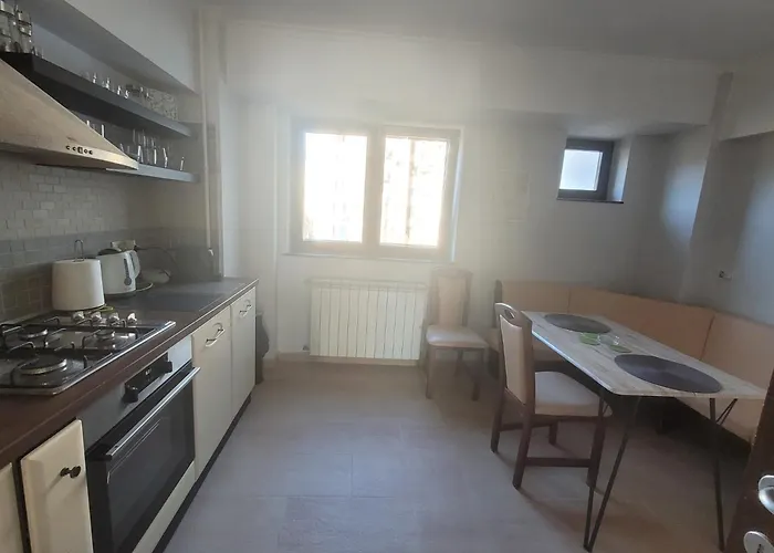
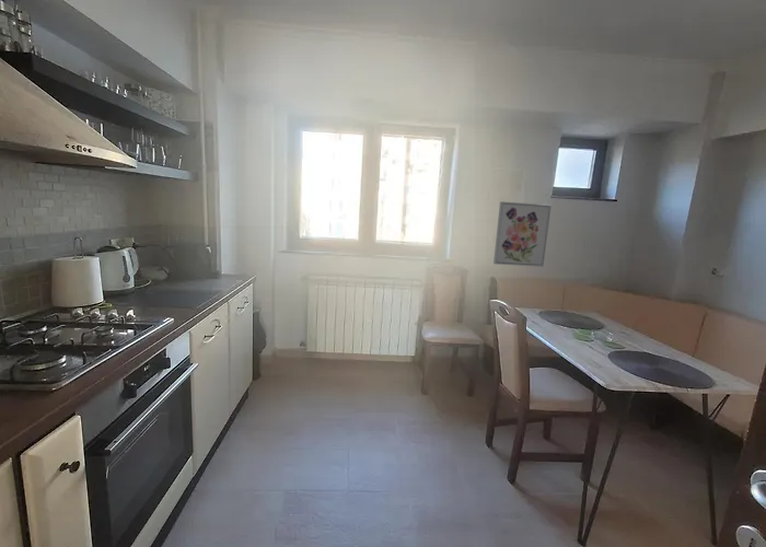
+ wall art [492,200,553,268]
